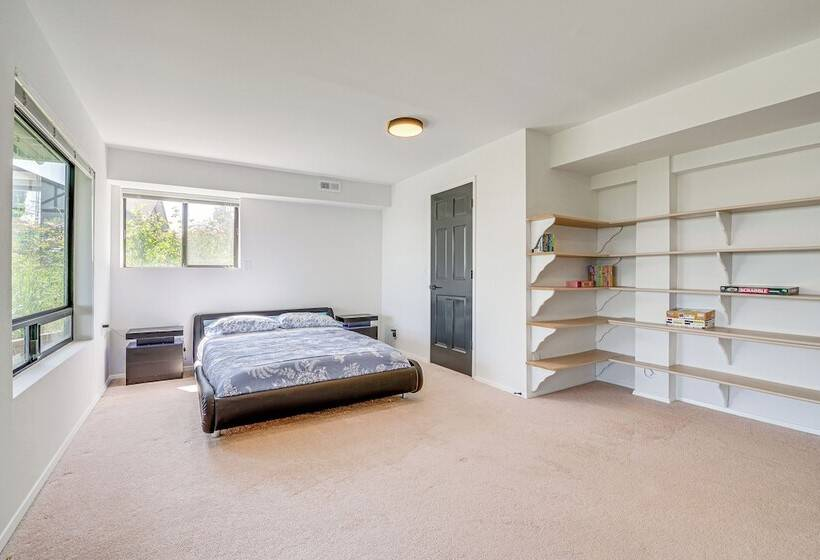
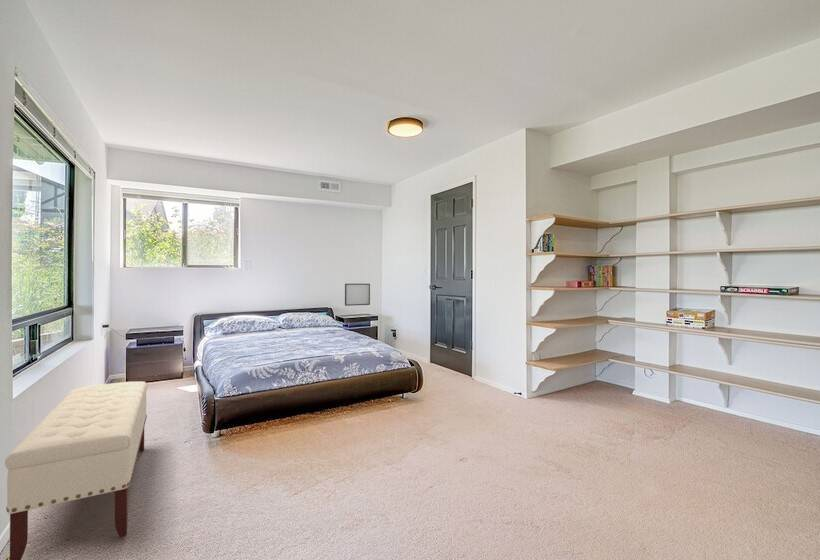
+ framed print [344,283,371,307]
+ bench [4,380,148,560]
